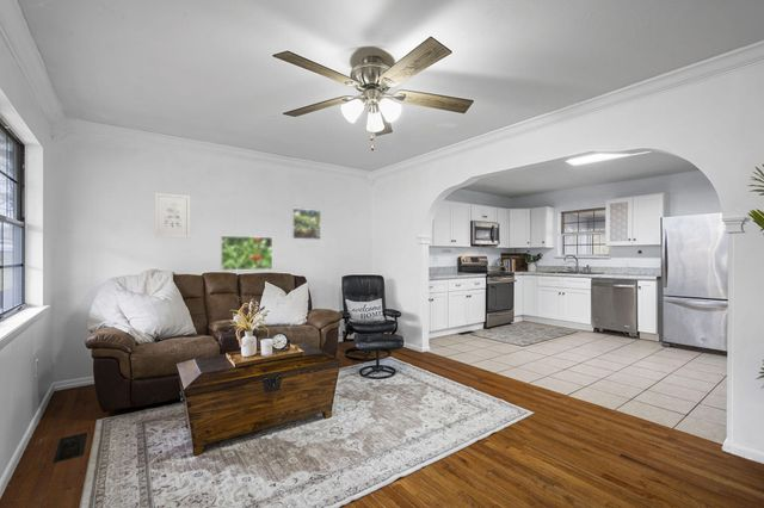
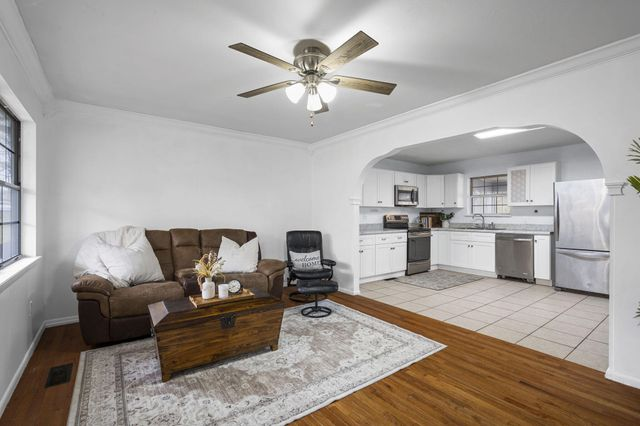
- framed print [291,207,322,241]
- wall art [154,192,191,240]
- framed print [220,235,273,272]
